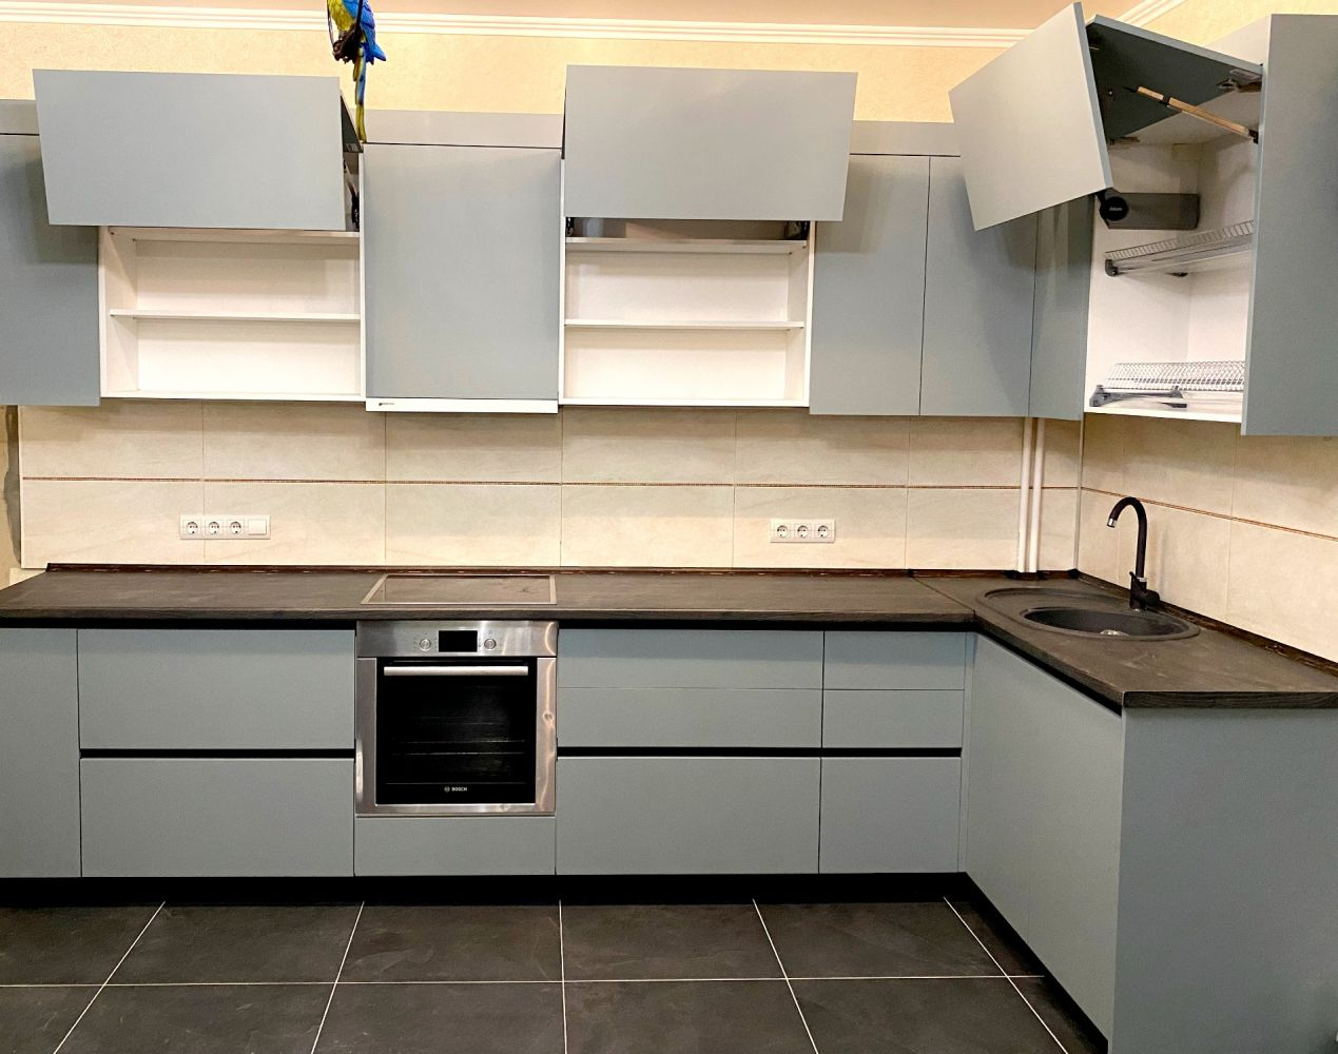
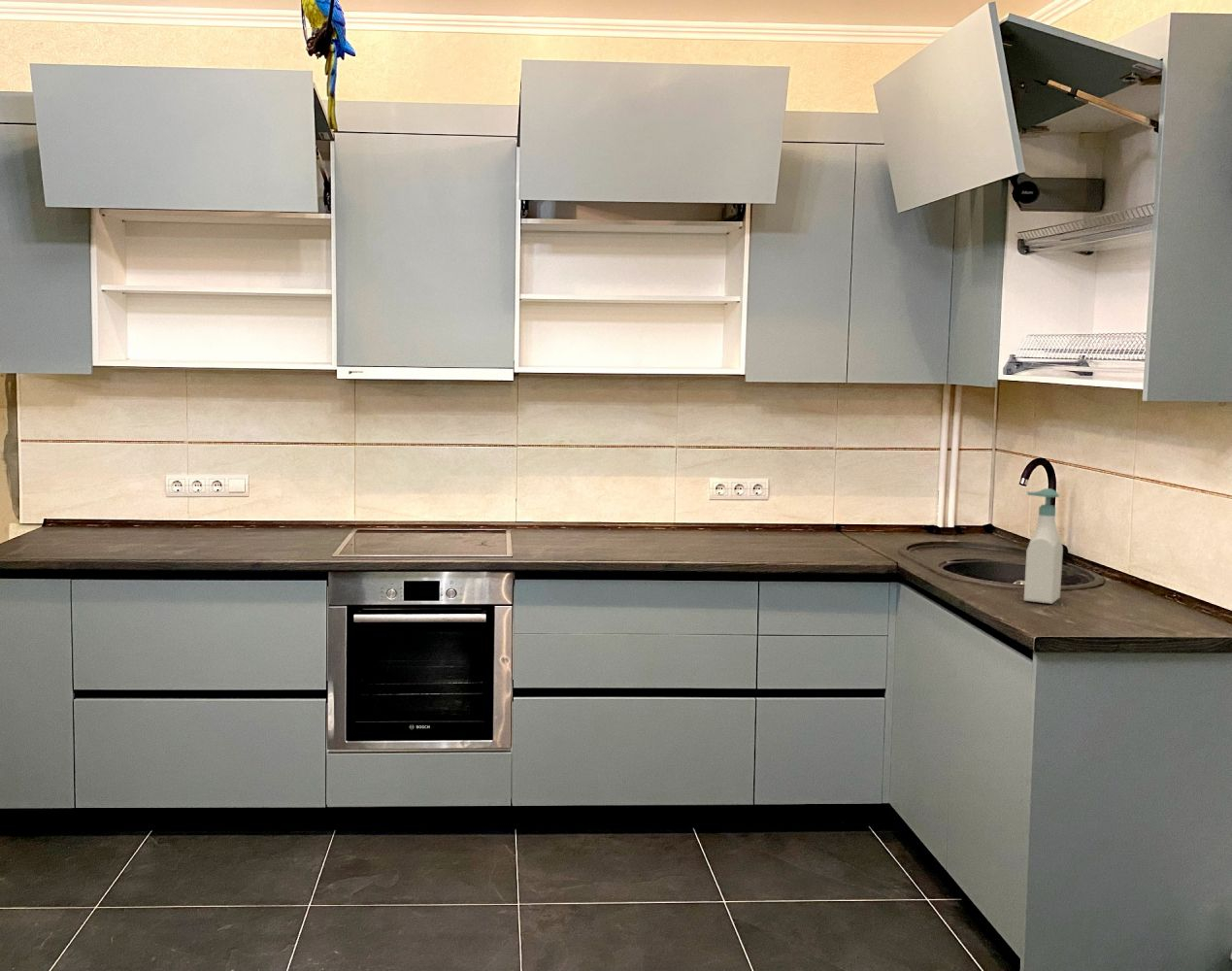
+ soap bottle [1023,487,1064,605]
